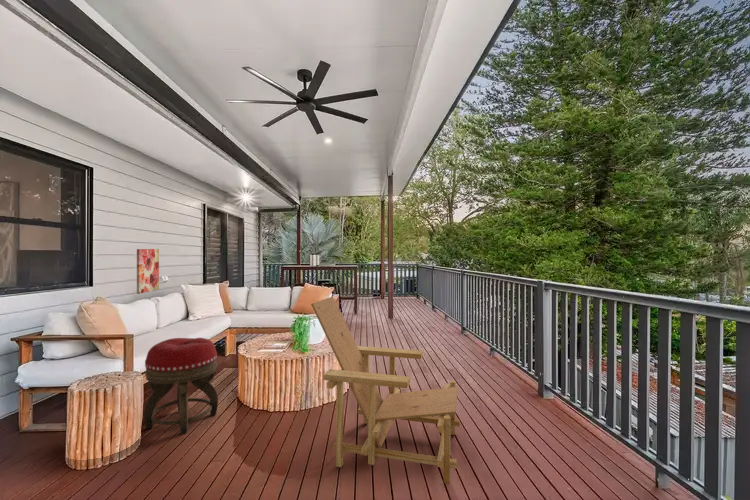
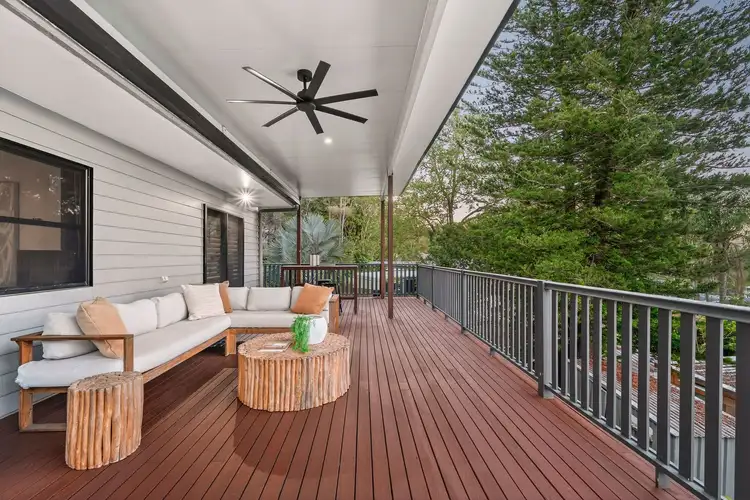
- lounge chair [310,296,461,485]
- footstool [143,337,219,435]
- wall art [136,248,160,295]
